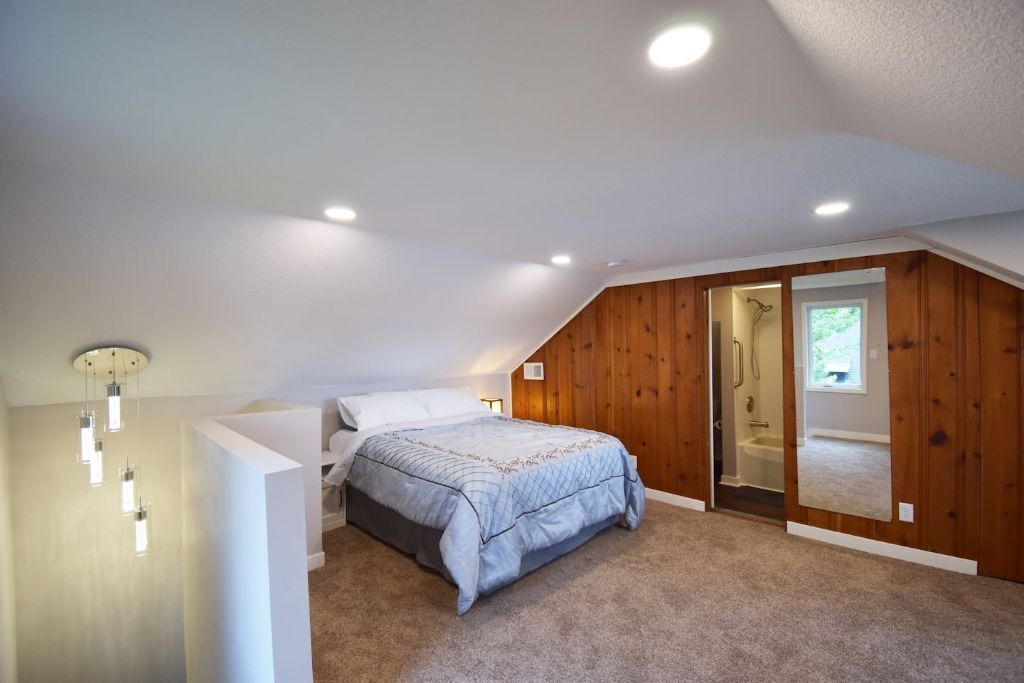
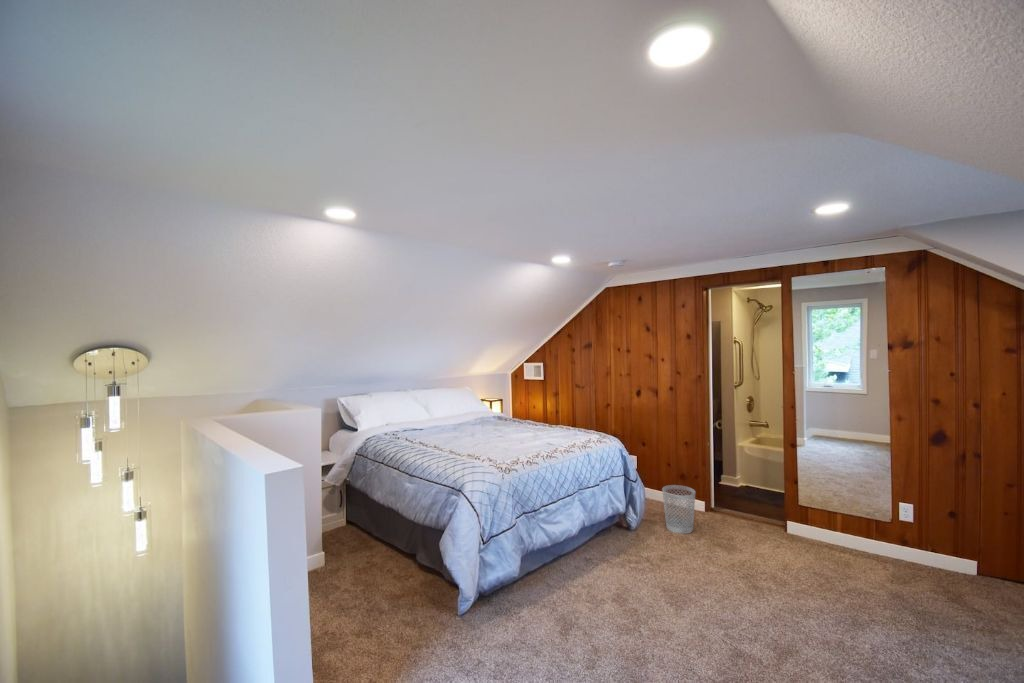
+ wastebasket [661,484,696,535]
